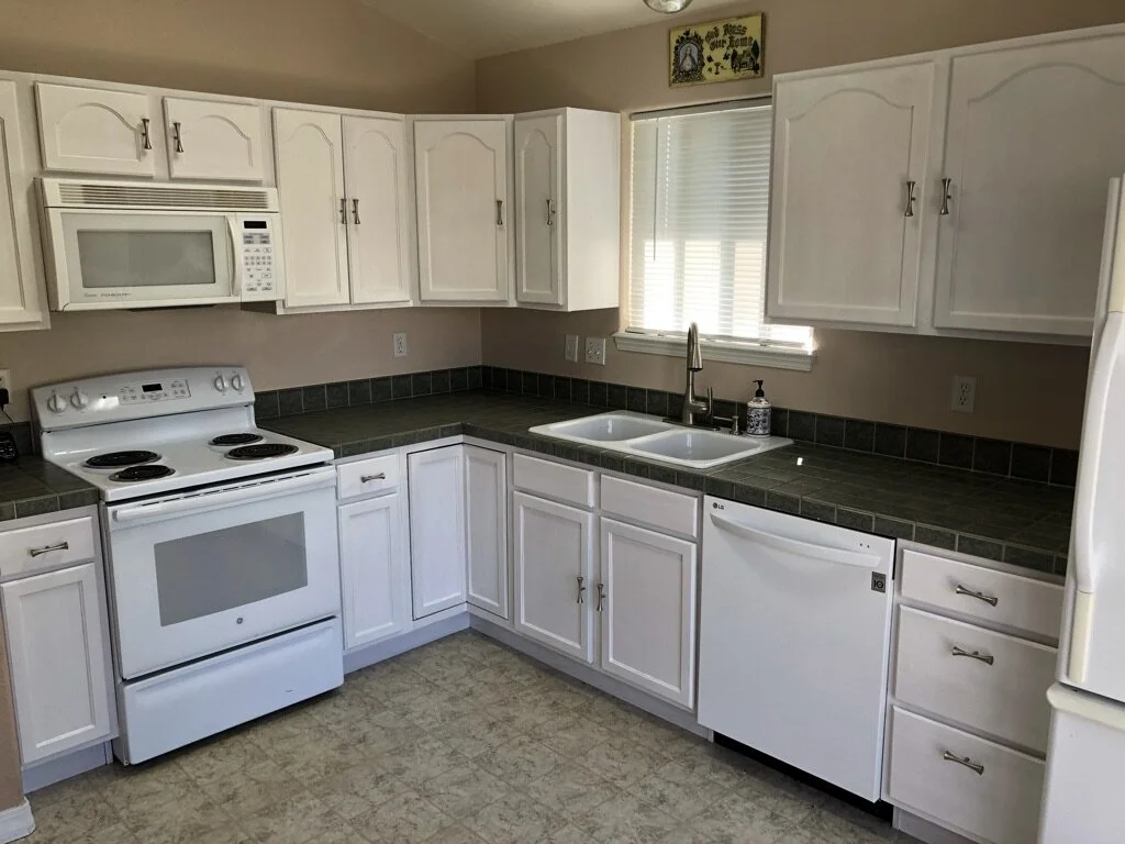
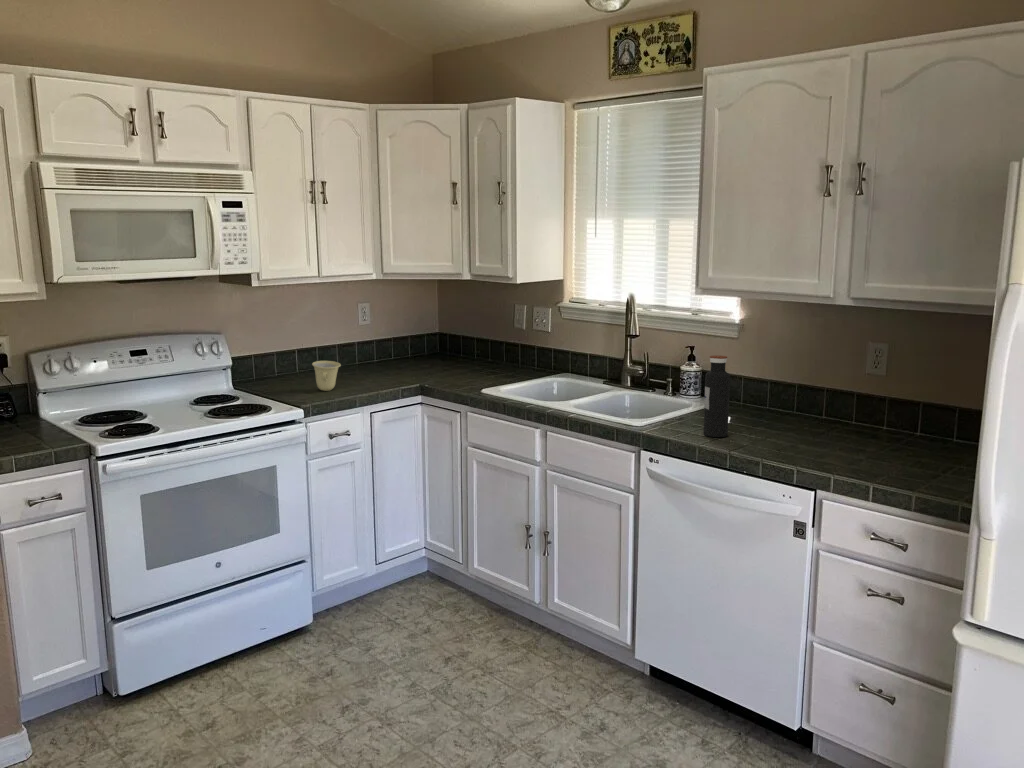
+ water bottle [702,355,731,438]
+ cup [311,360,342,392]
